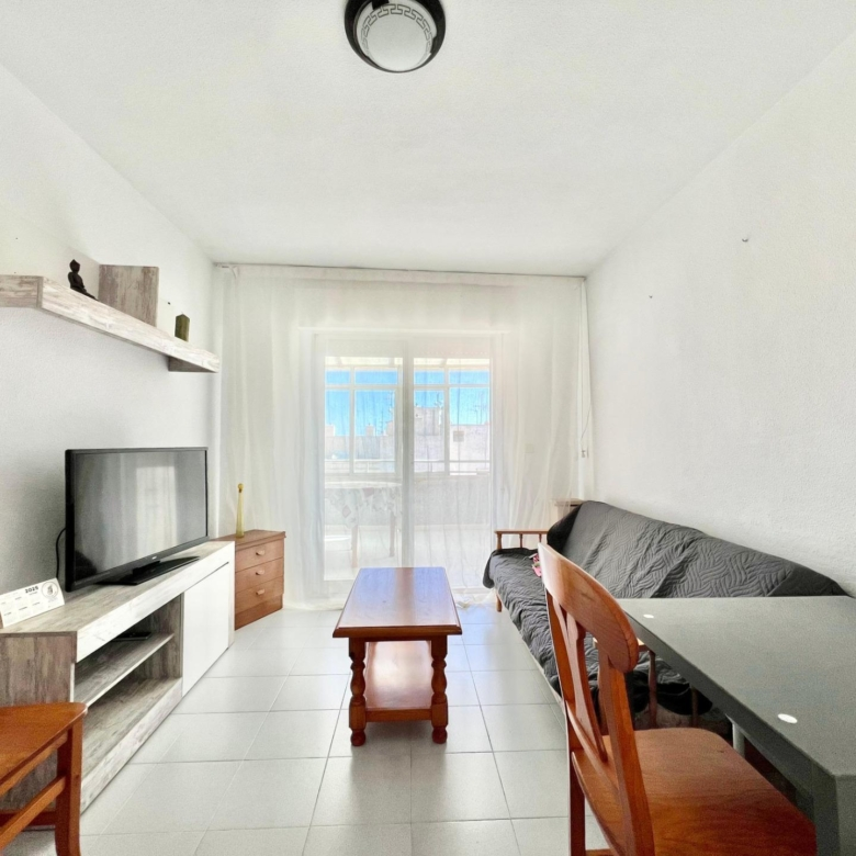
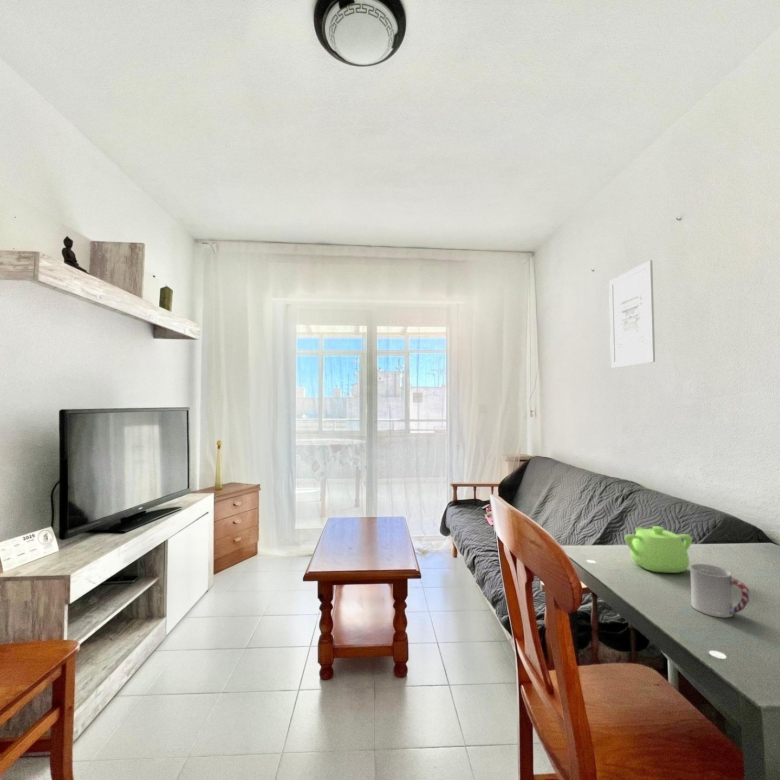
+ teapot [624,525,693,574]
+ wall art [608,259,656,369]
+ cup [689,563,751,618]
